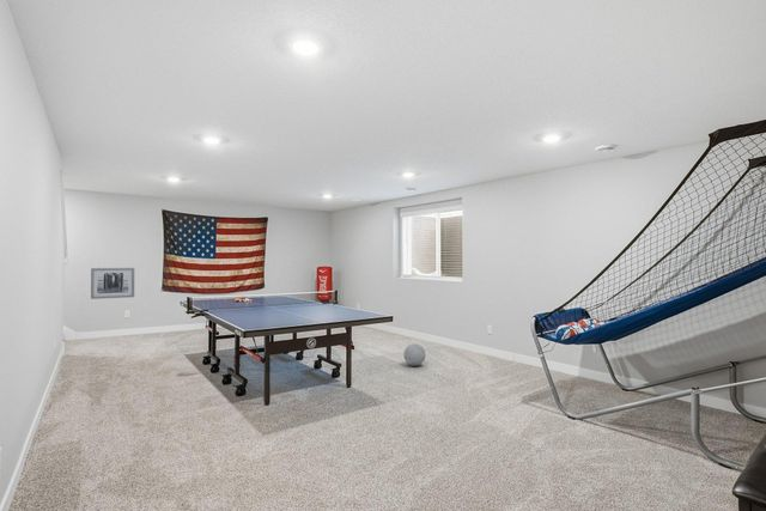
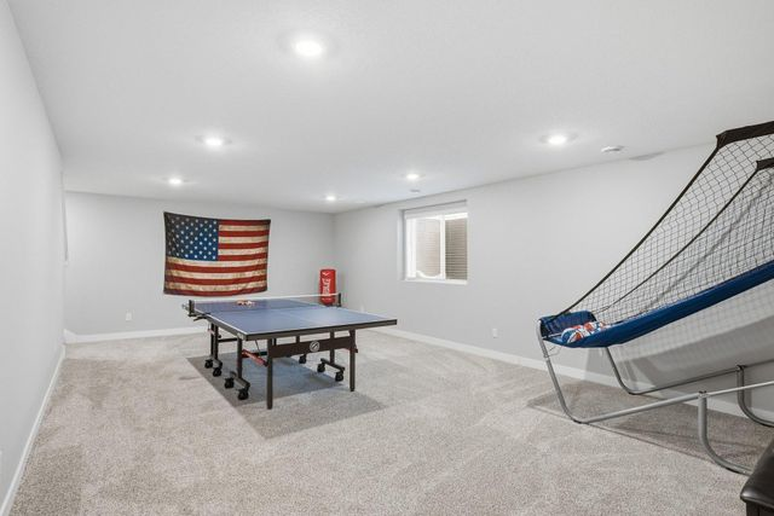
- ball [402,342,426,367]
- wall art [90,267,135,300]
